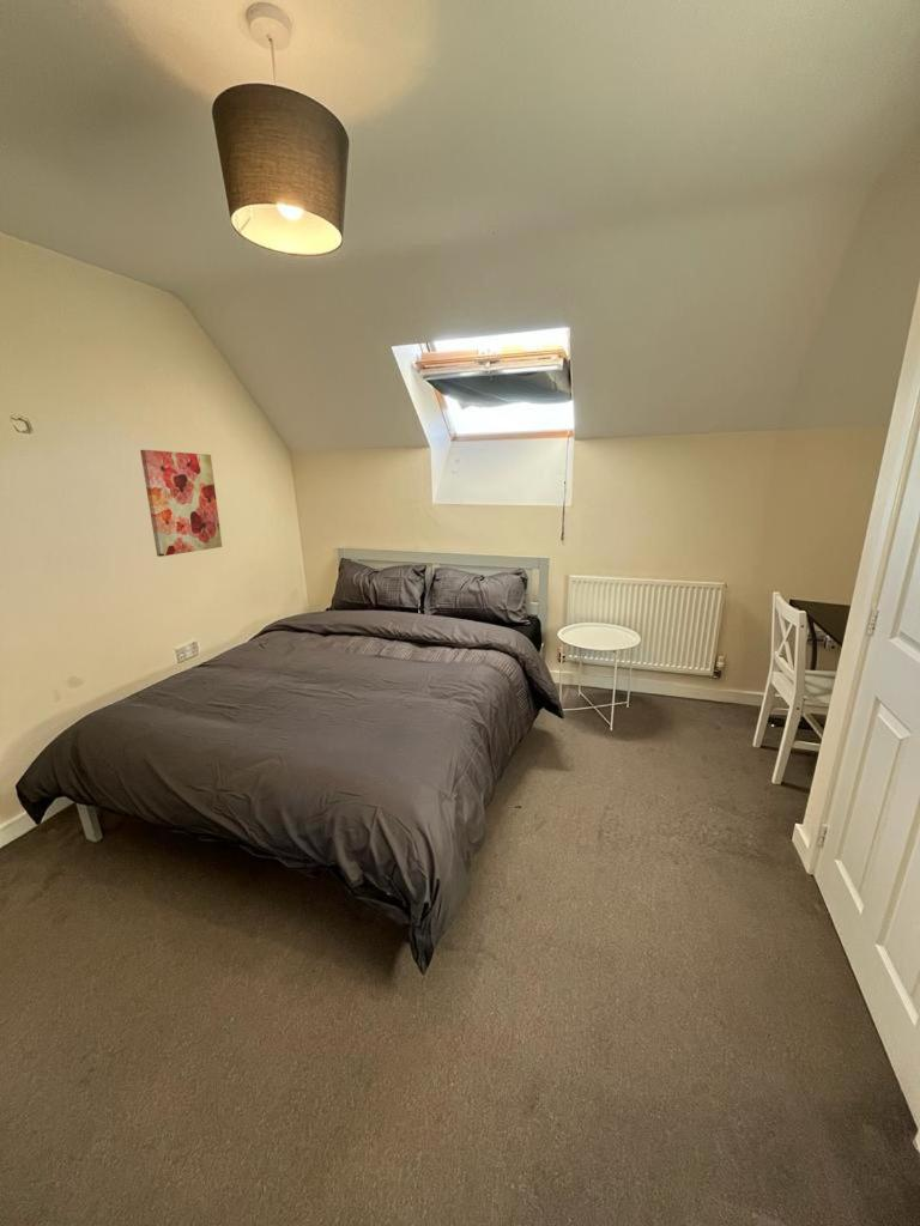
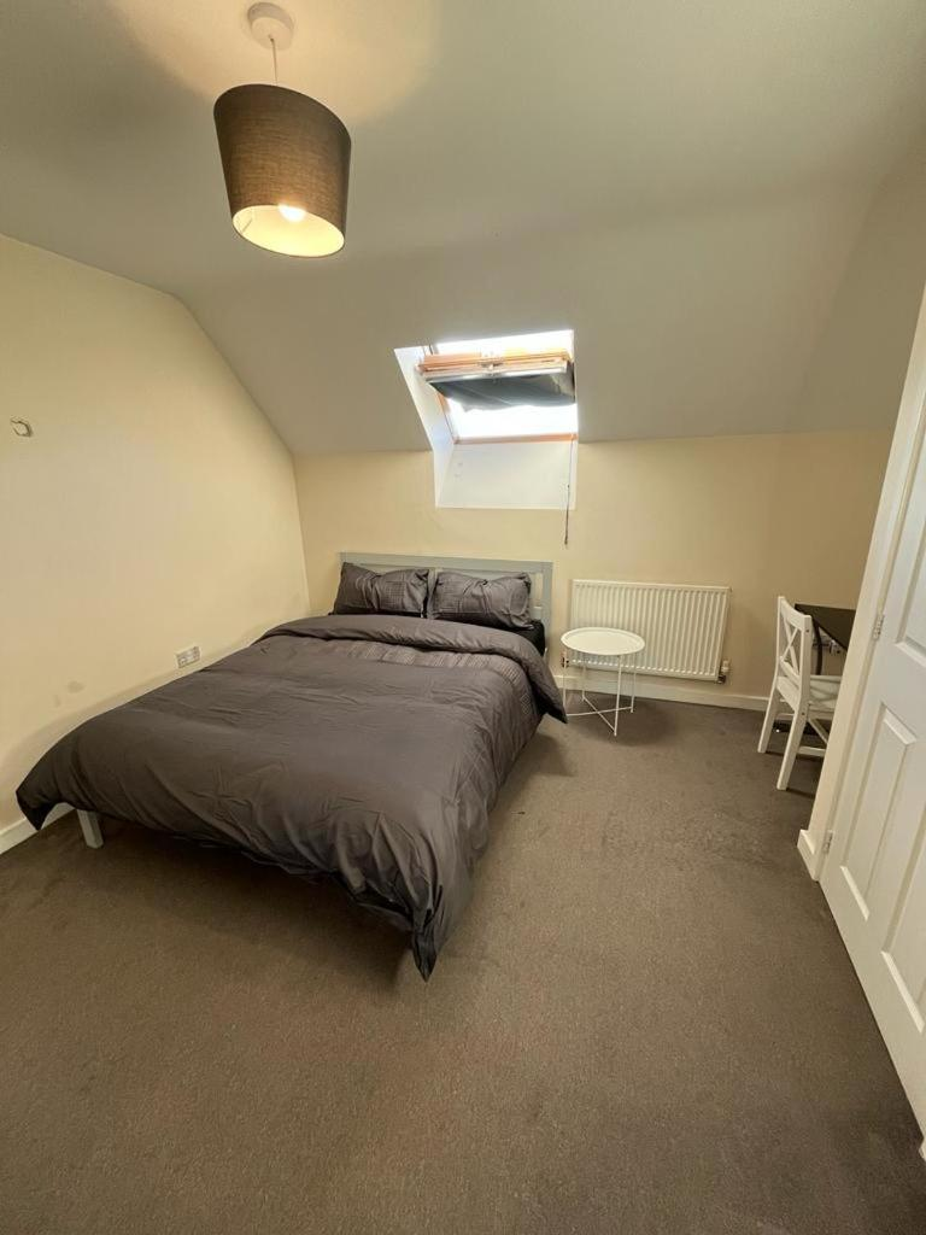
- wall art [139,449,223,558]
